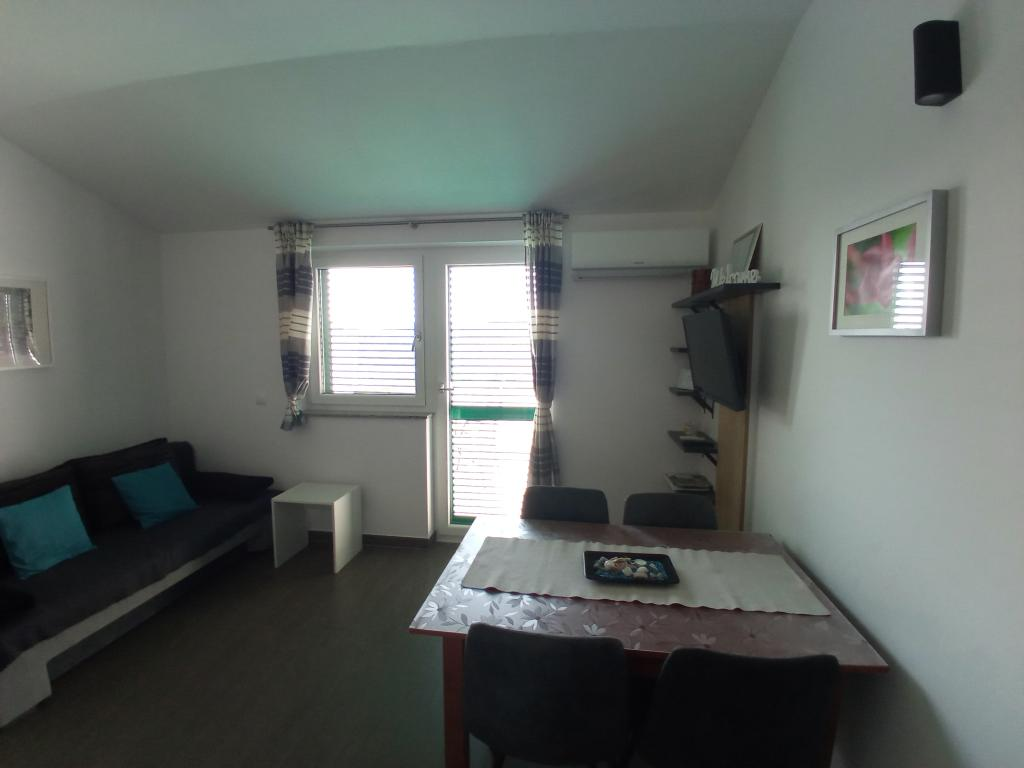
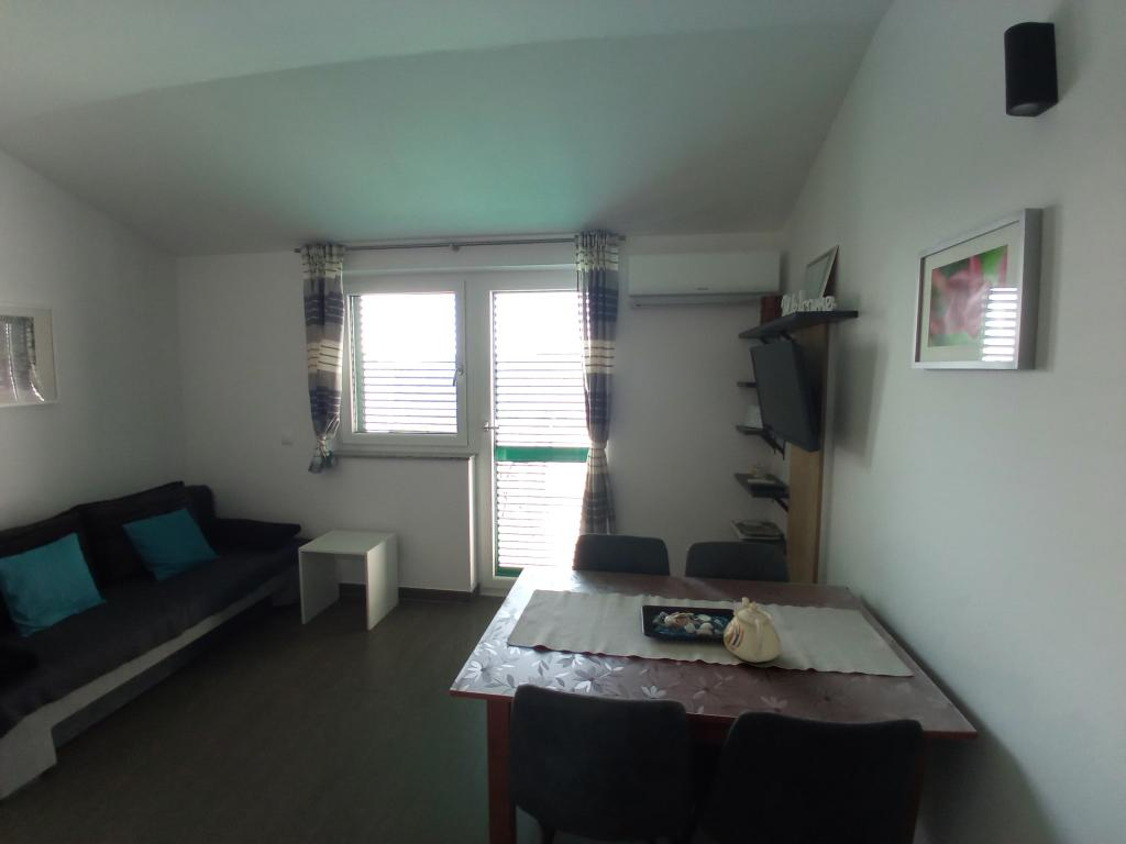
+ teapot [722,597,782,664]
